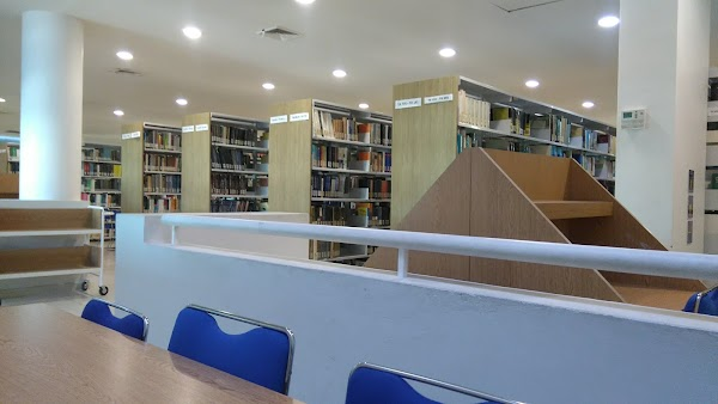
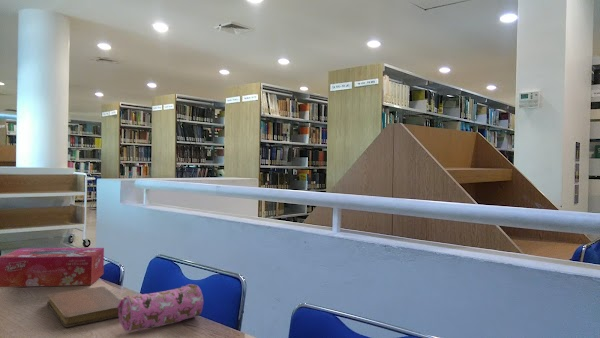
+ notebook [46,286,122,328]
+ pencil case [117,283,204,333]
+ tissue box [0,247,105,288]
